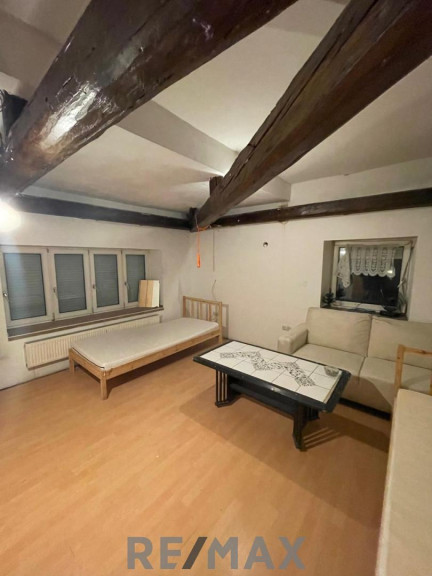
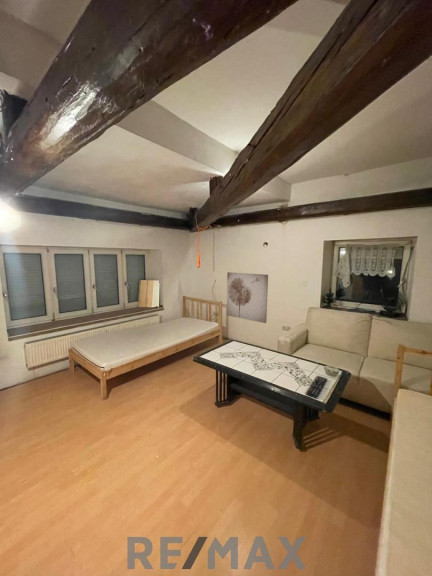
+ remote control [305,375,328,399]
+ wall art [226,271,269,324]
